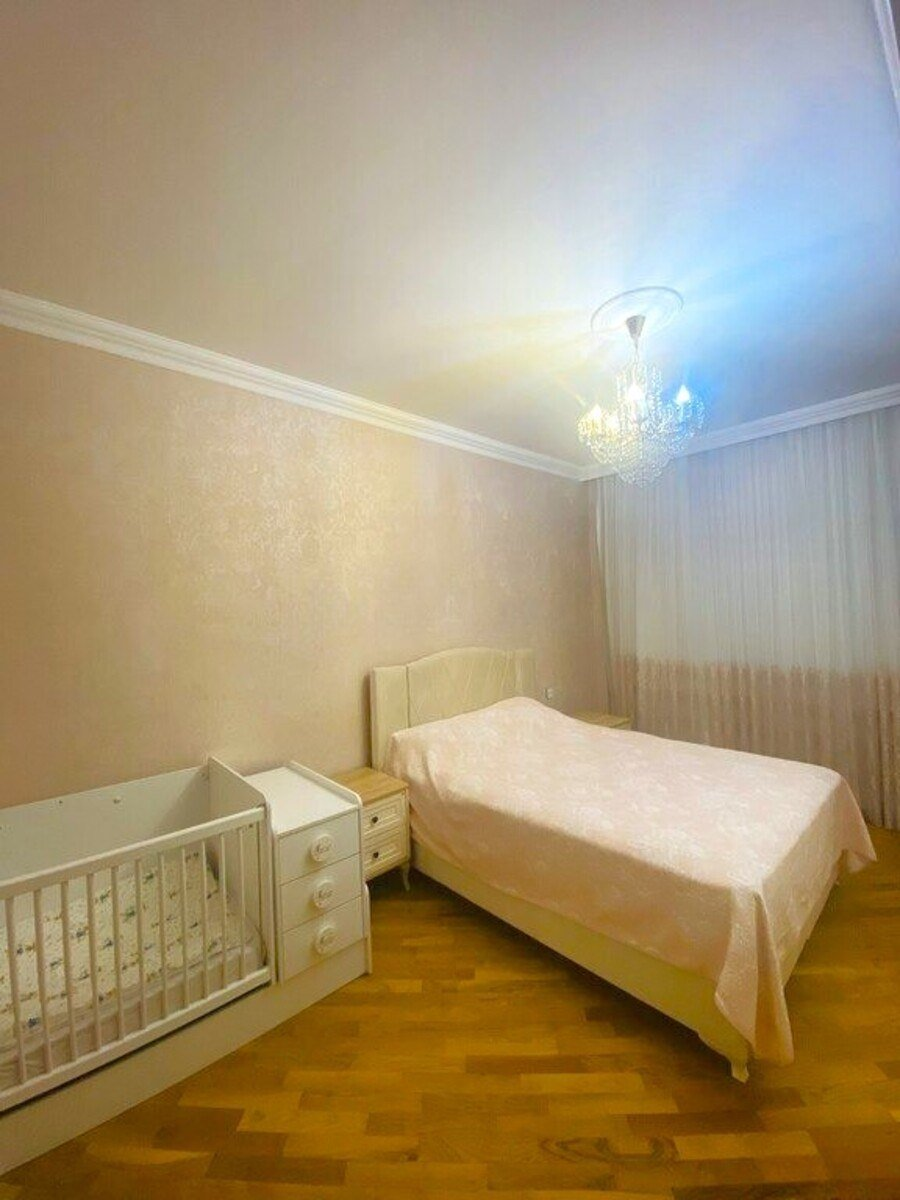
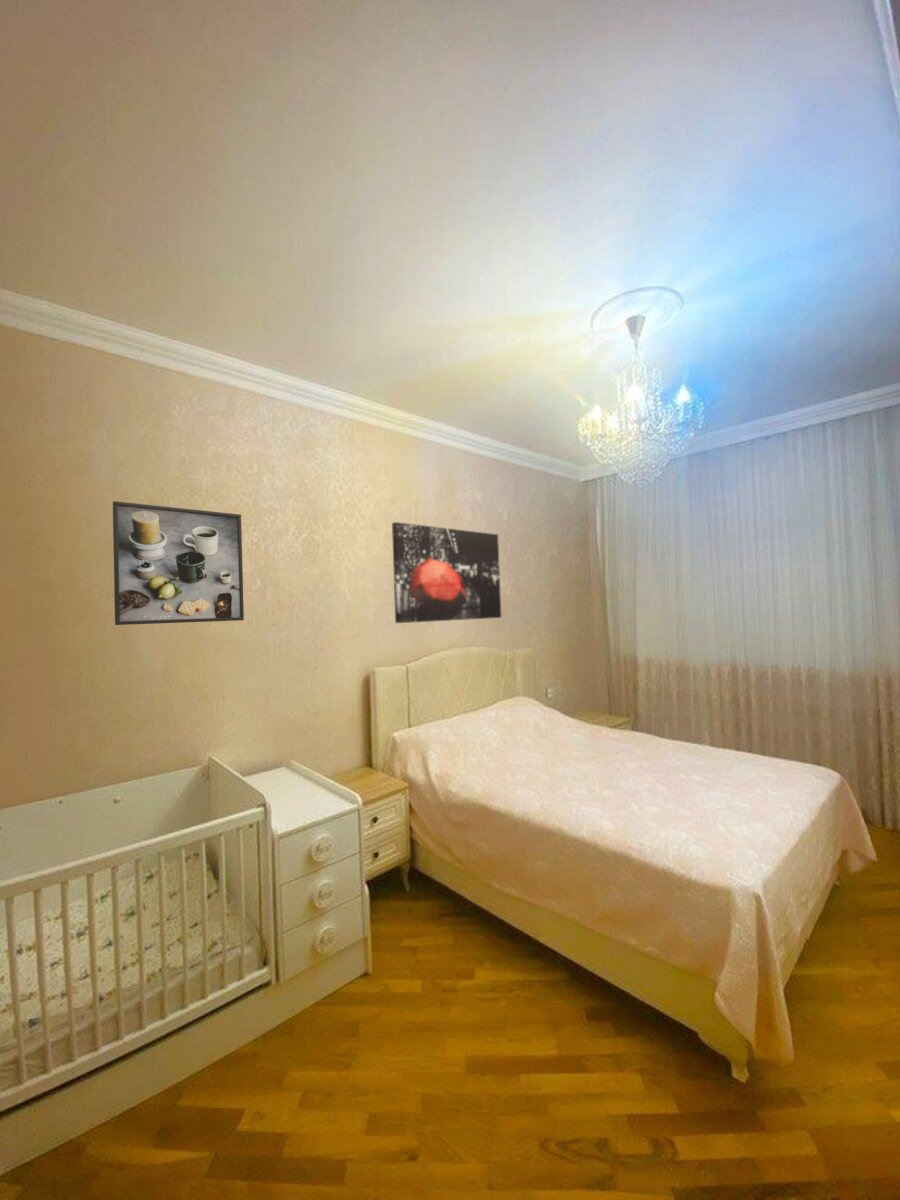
+ wall art [391,521,502,624]
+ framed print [112,500,245,626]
